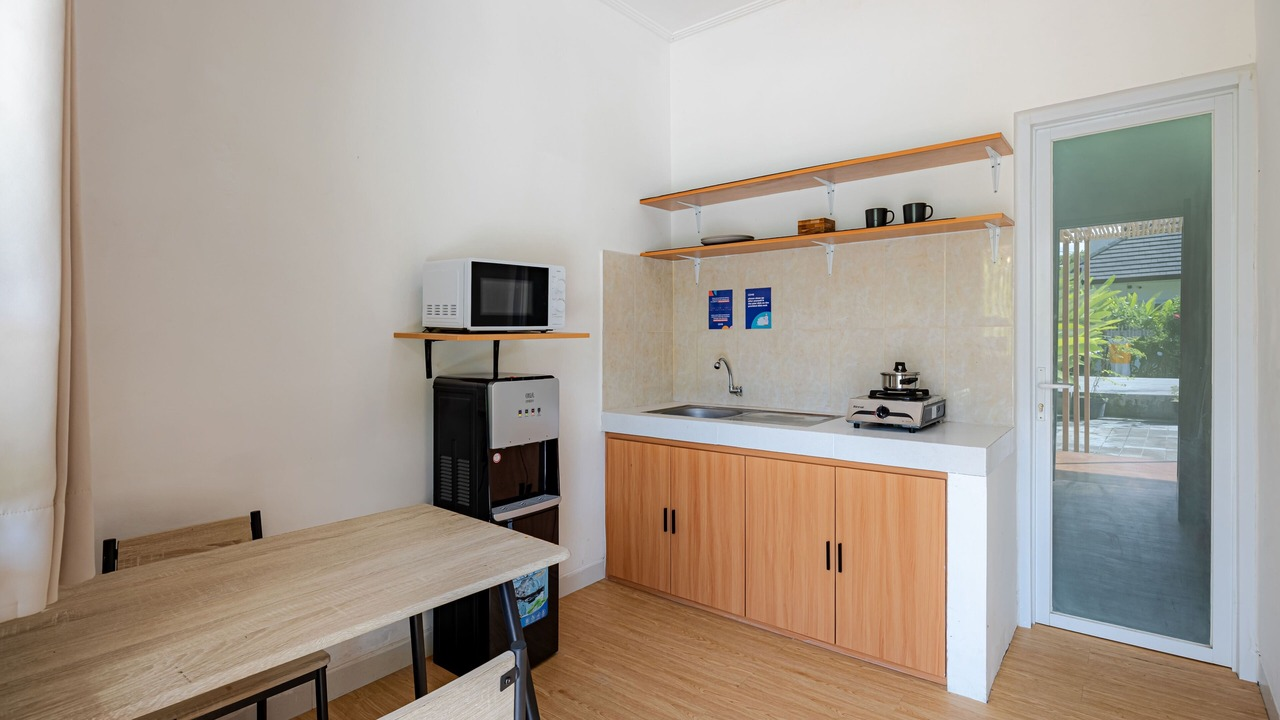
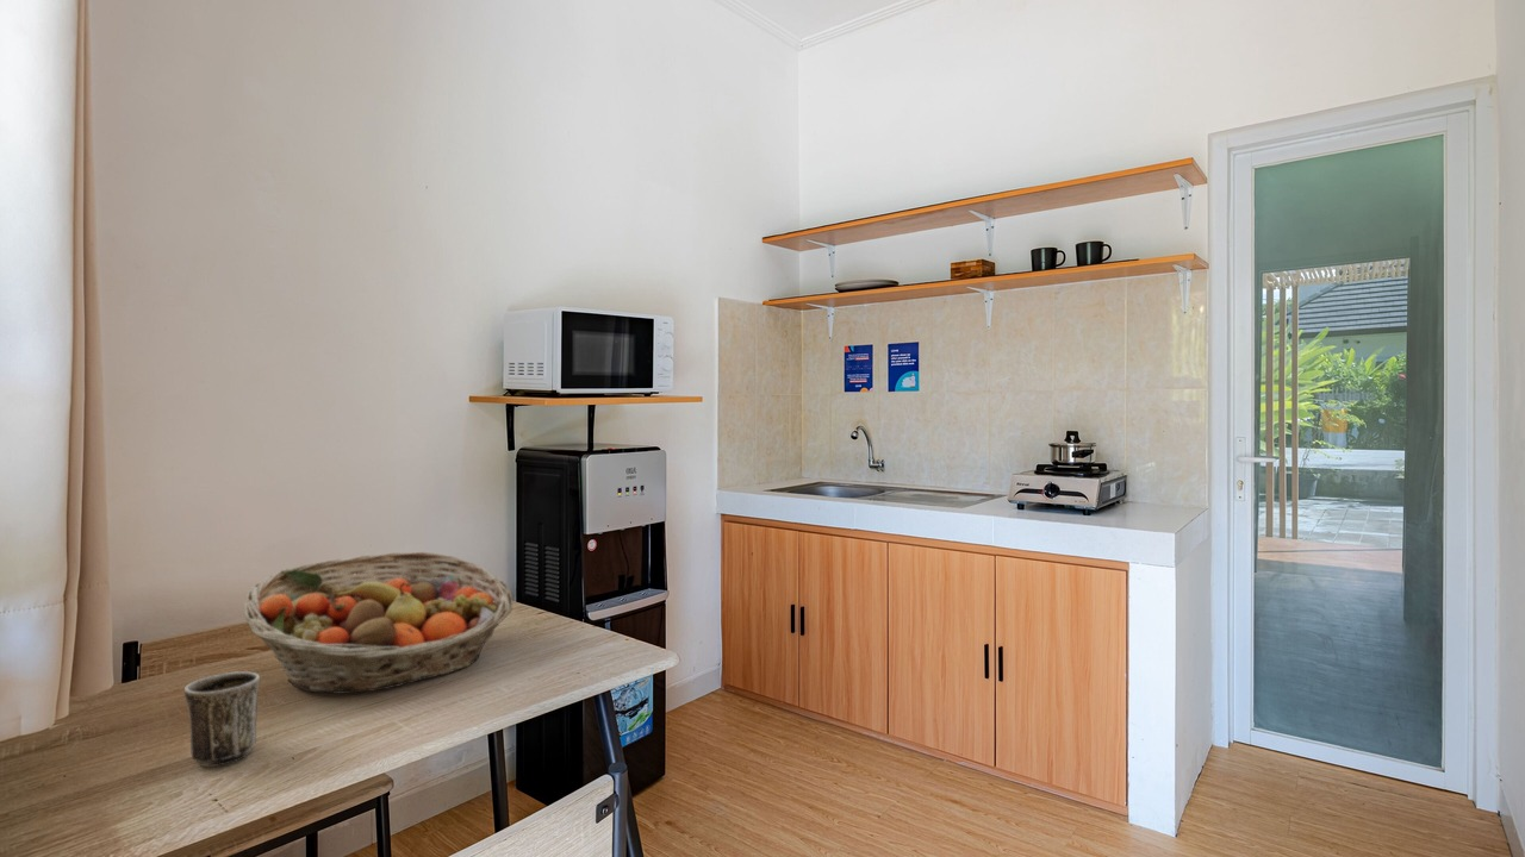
+ fruit basket [243,551,513,695]
+ mug [183,670,262,768]
